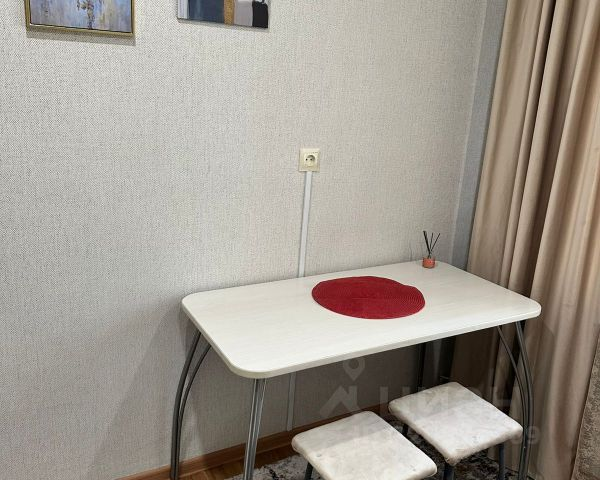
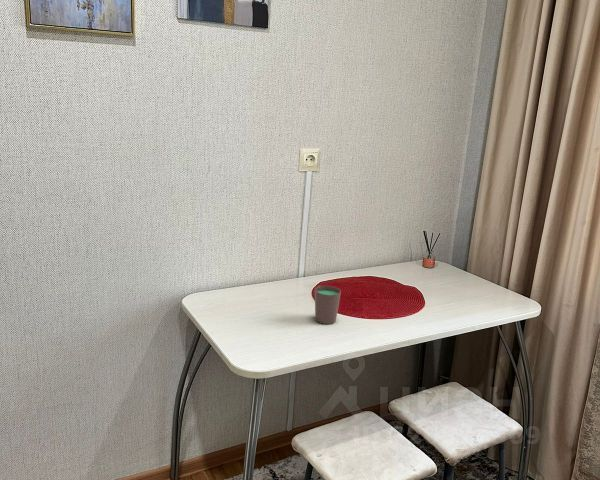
+ cup [314,285,342,325]
